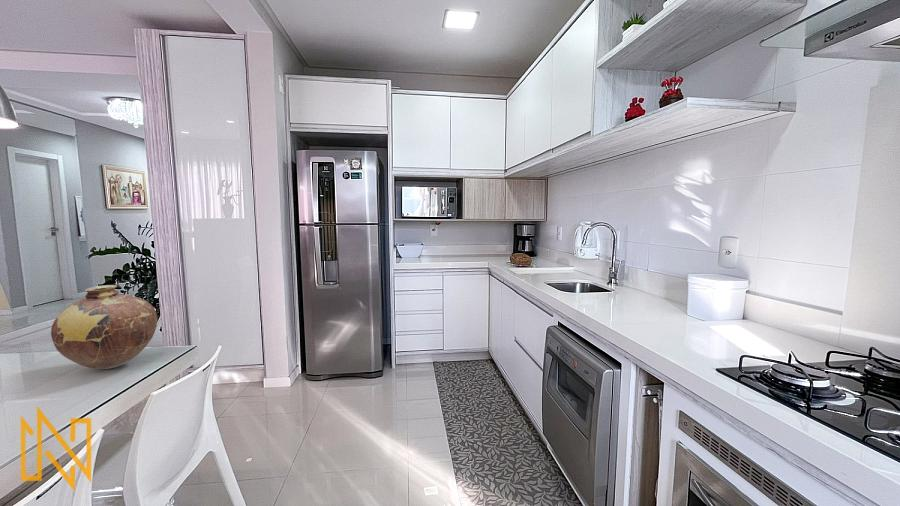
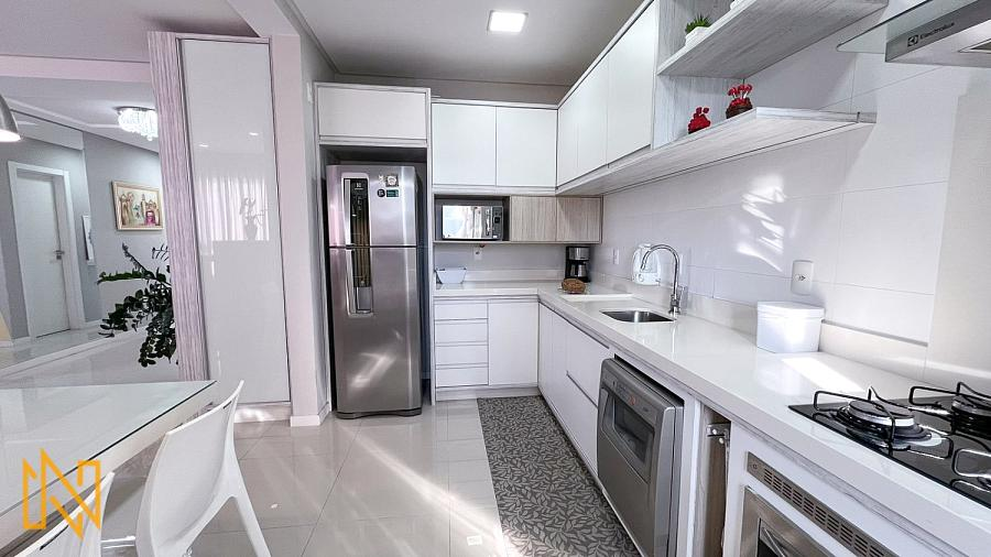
- vase [50,284,158,370]
